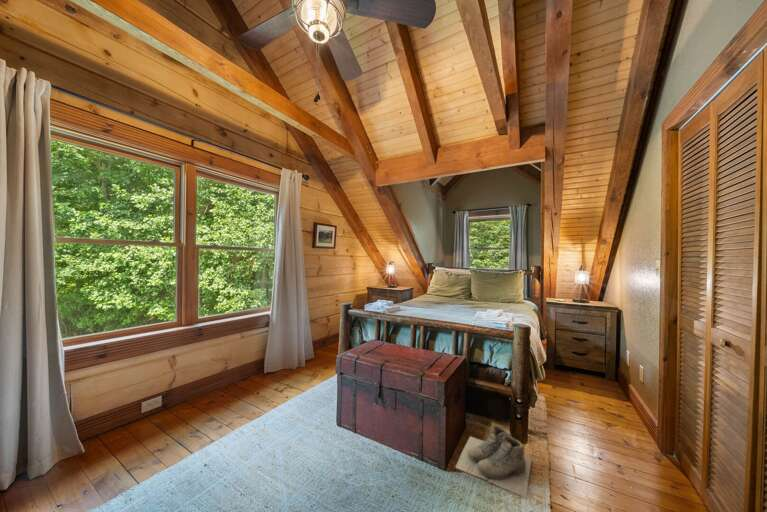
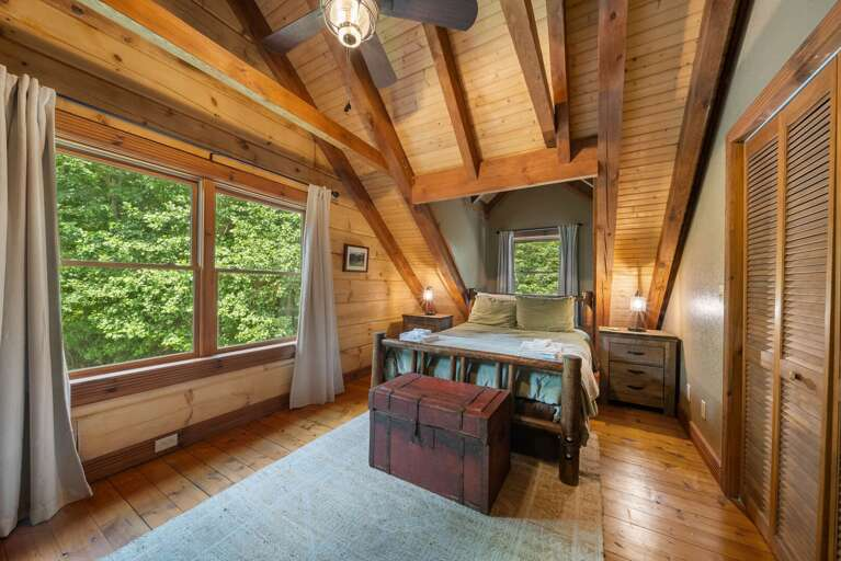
- boots [454,424,533,499]
